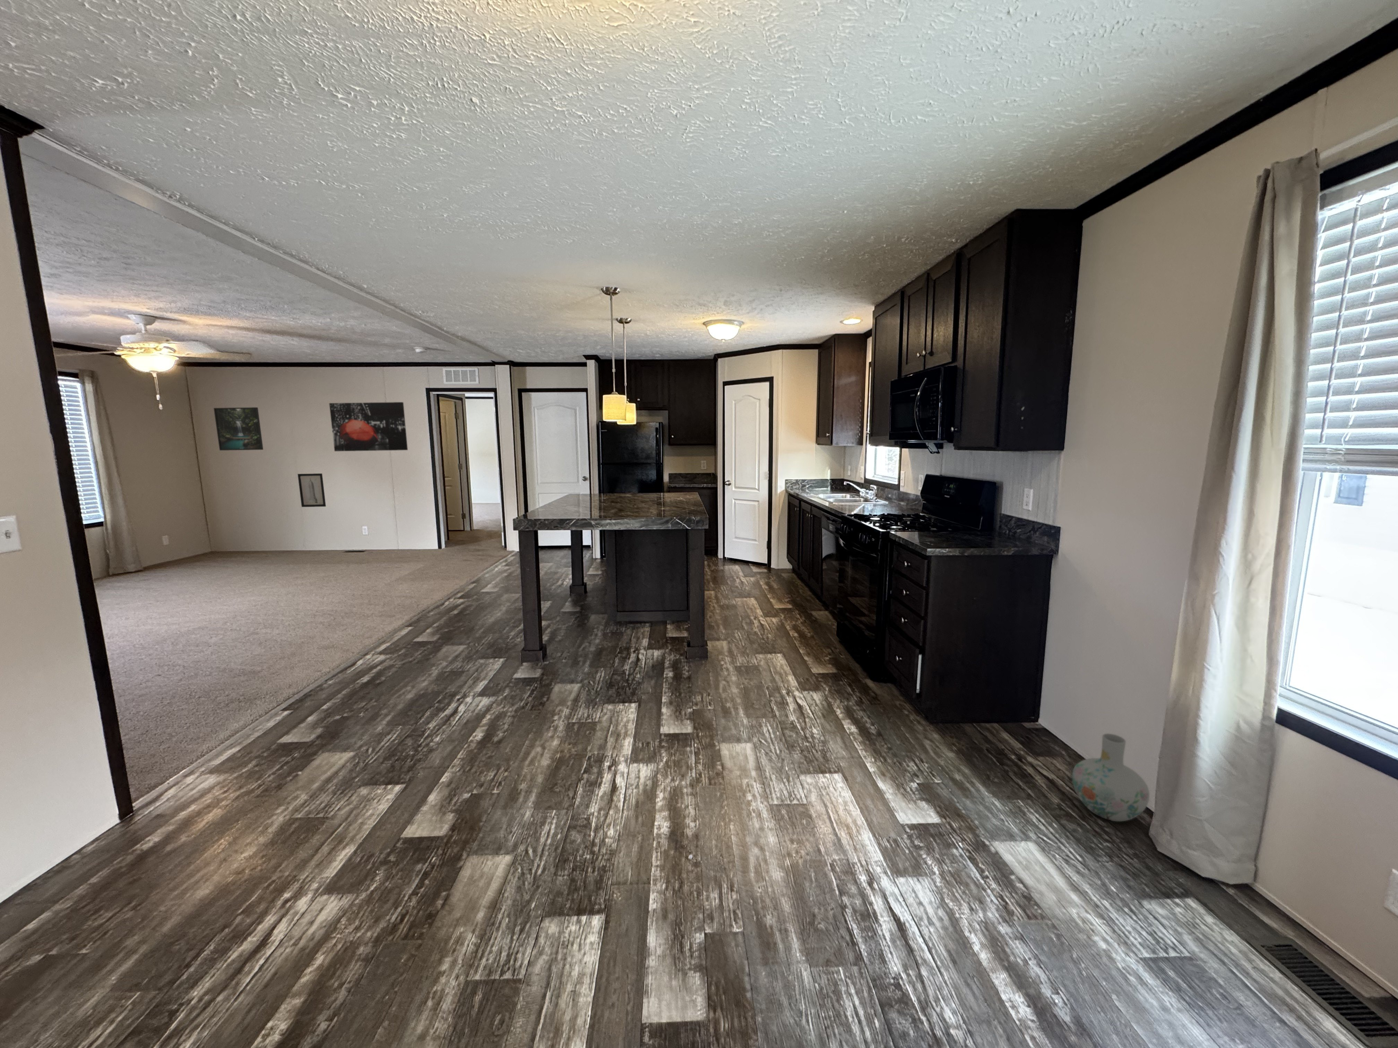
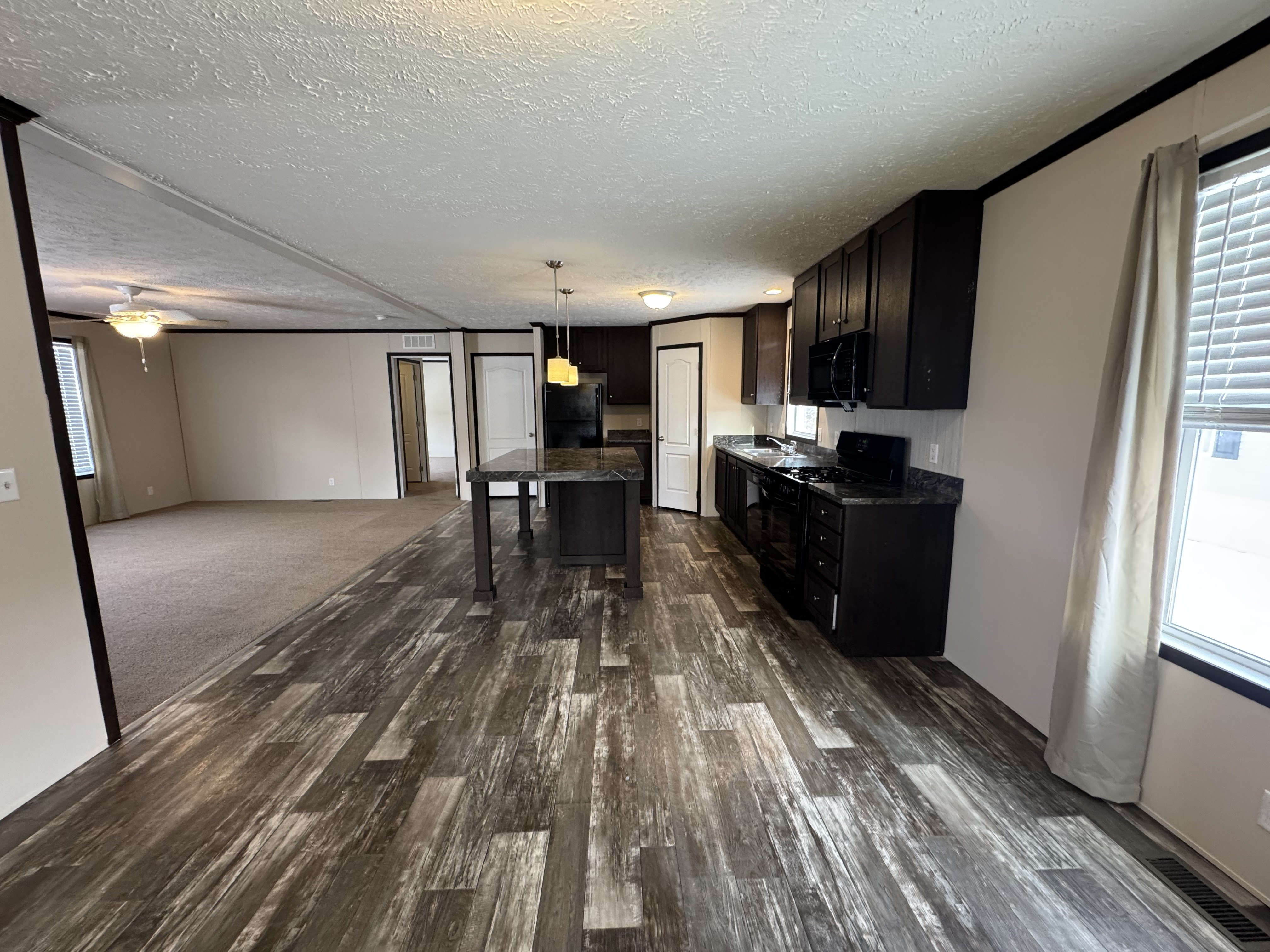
- wall art [297,473,326,507]
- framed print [214,407,263,451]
- vase [1072,733,1150,822]
- wall art [329,402,408,451]
